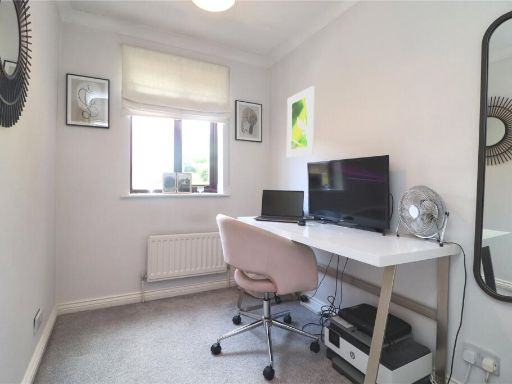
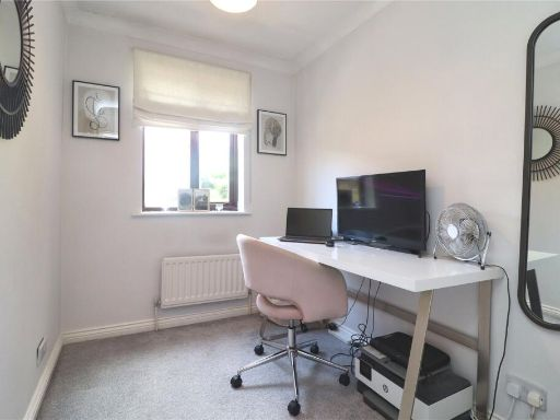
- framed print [286,85,316,158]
